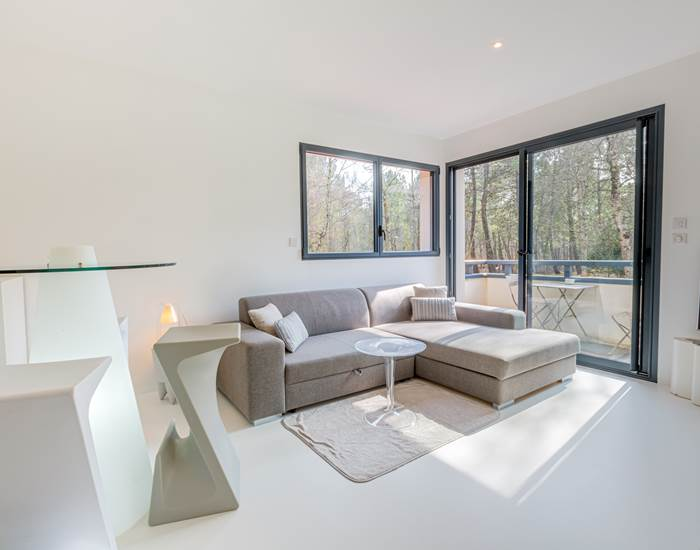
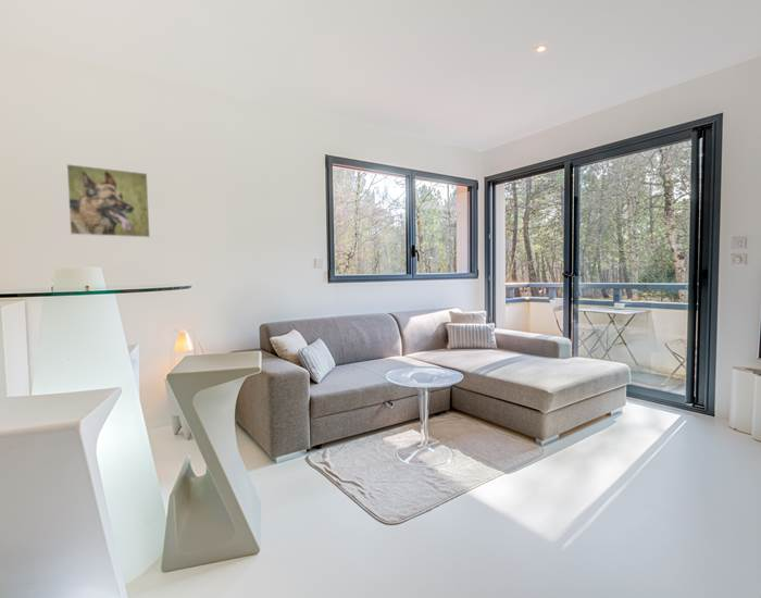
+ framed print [65,163,151,239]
